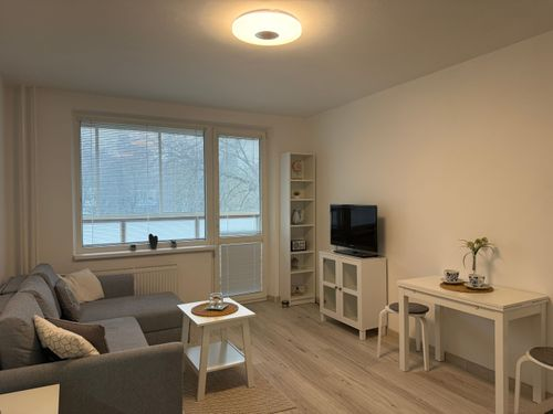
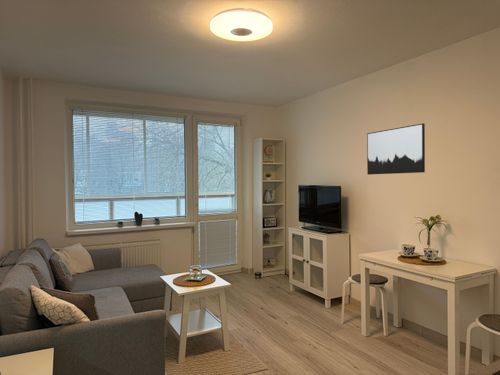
+ wall art [366,123,426,176]
